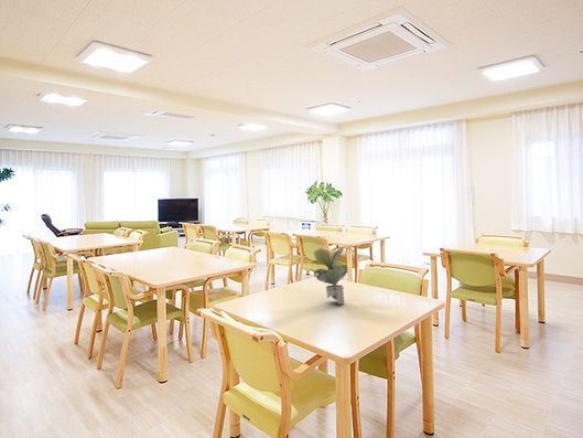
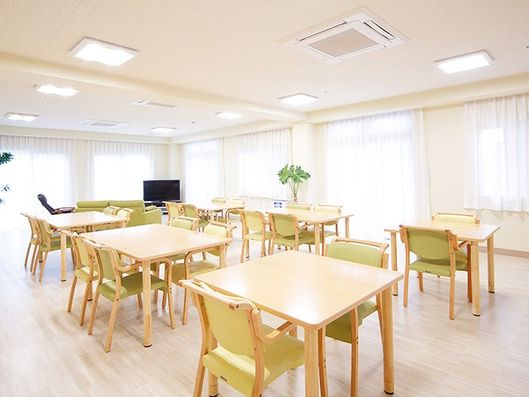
- potted plant [312,246,349,305]
